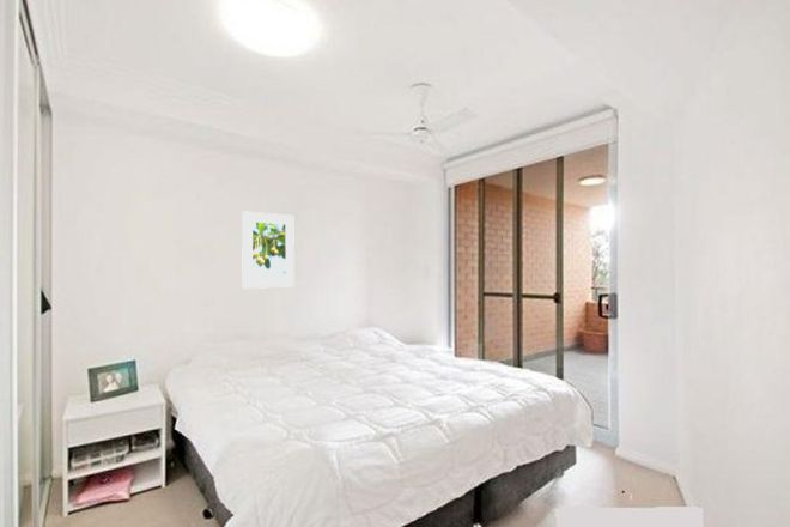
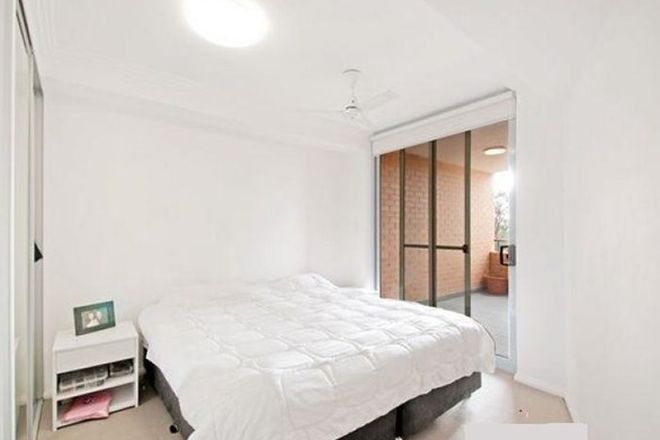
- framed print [241,210,296,290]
